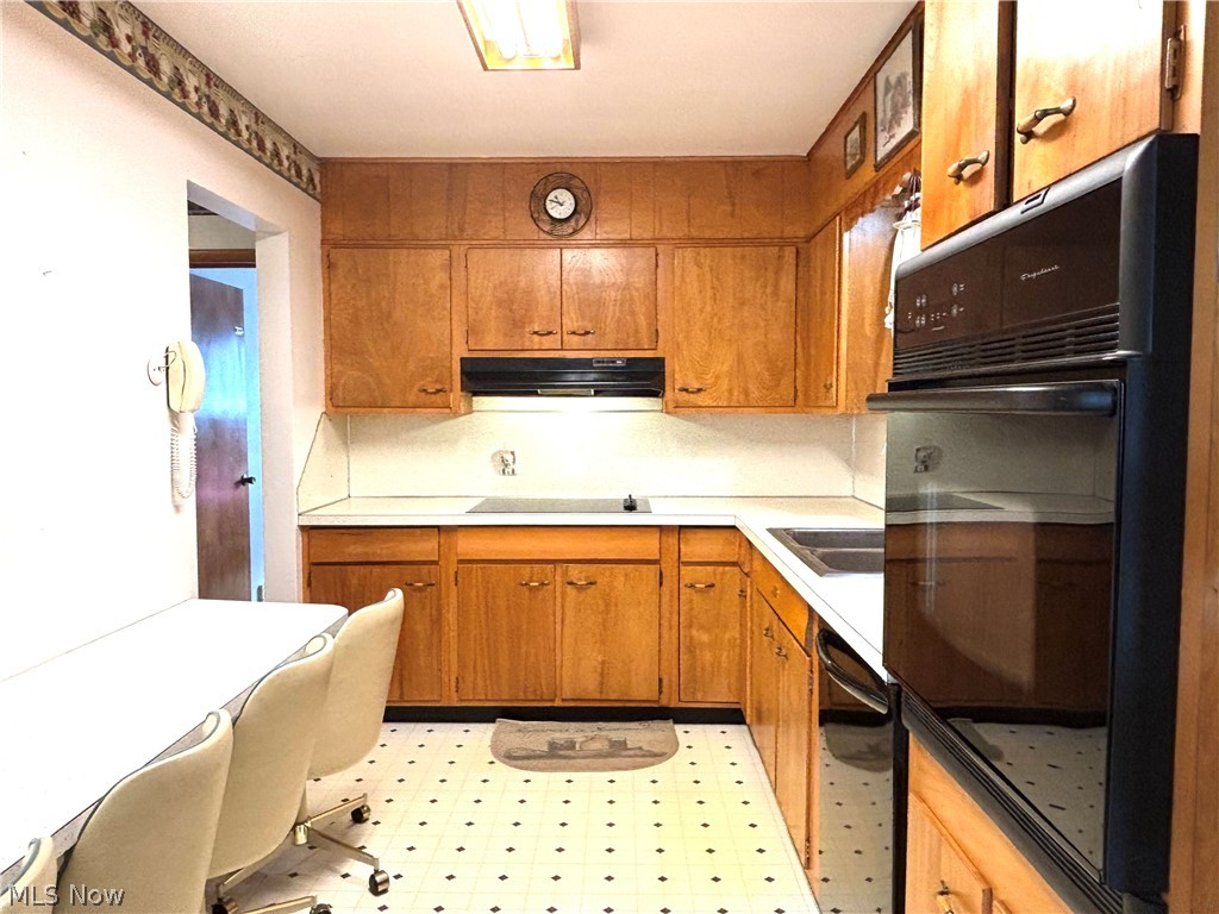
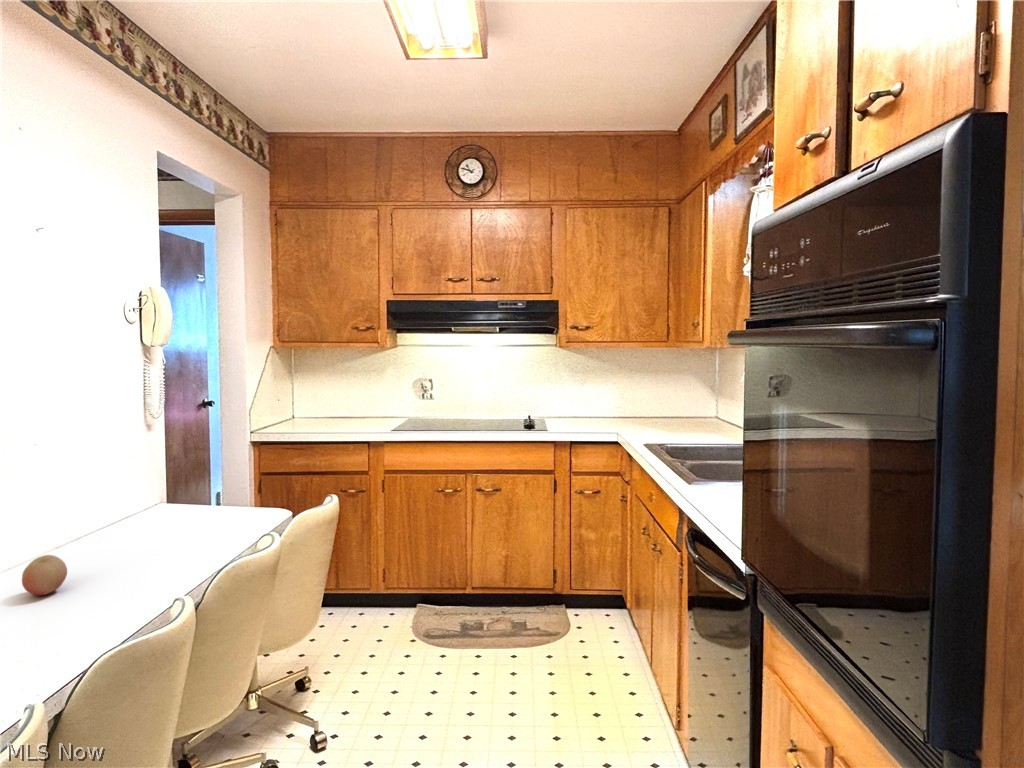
+ fruit [21,554,68,596]
